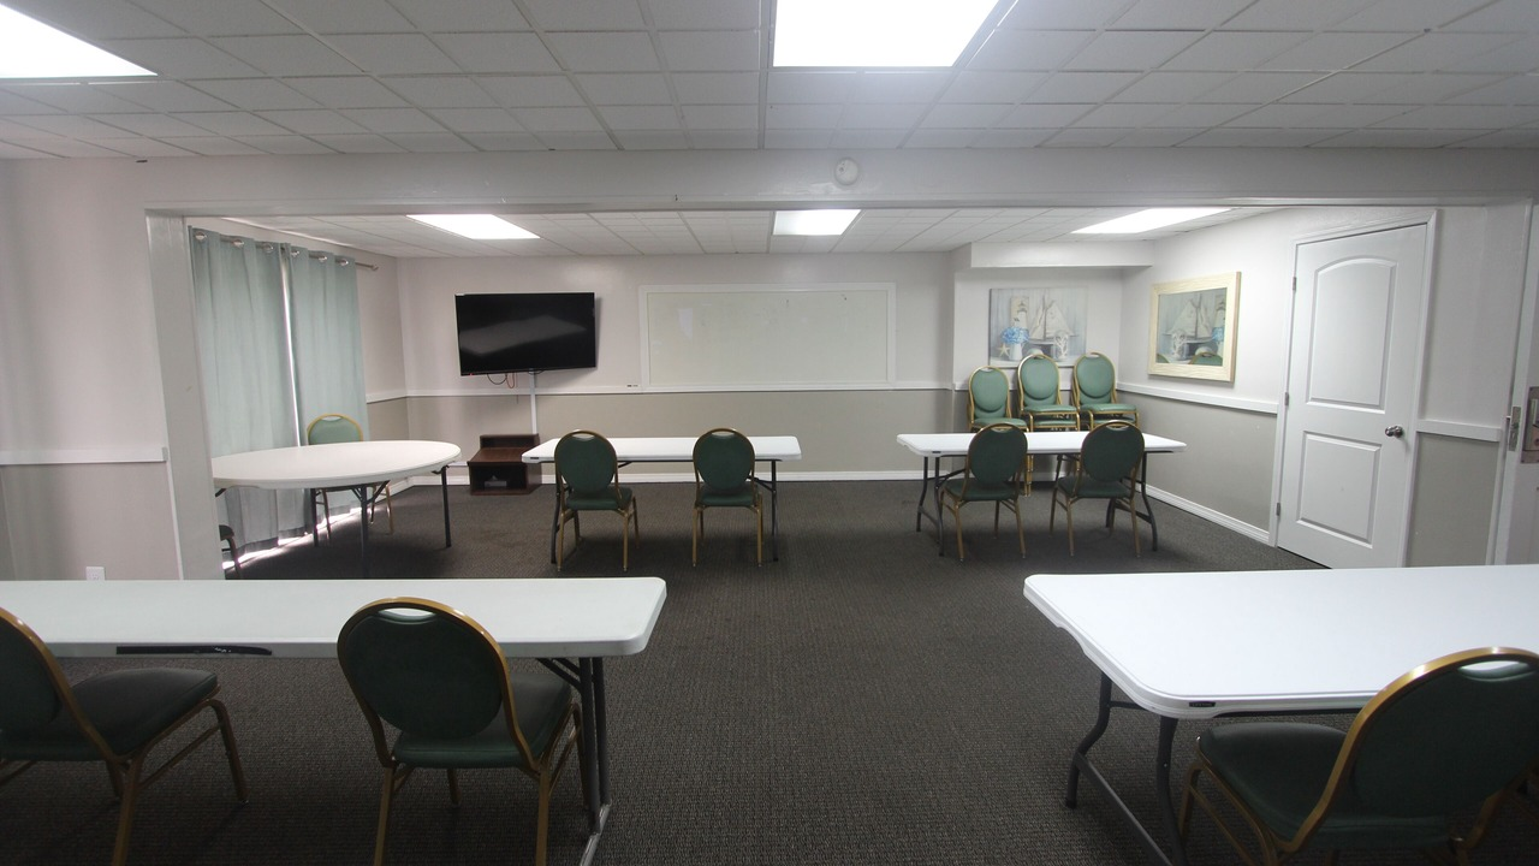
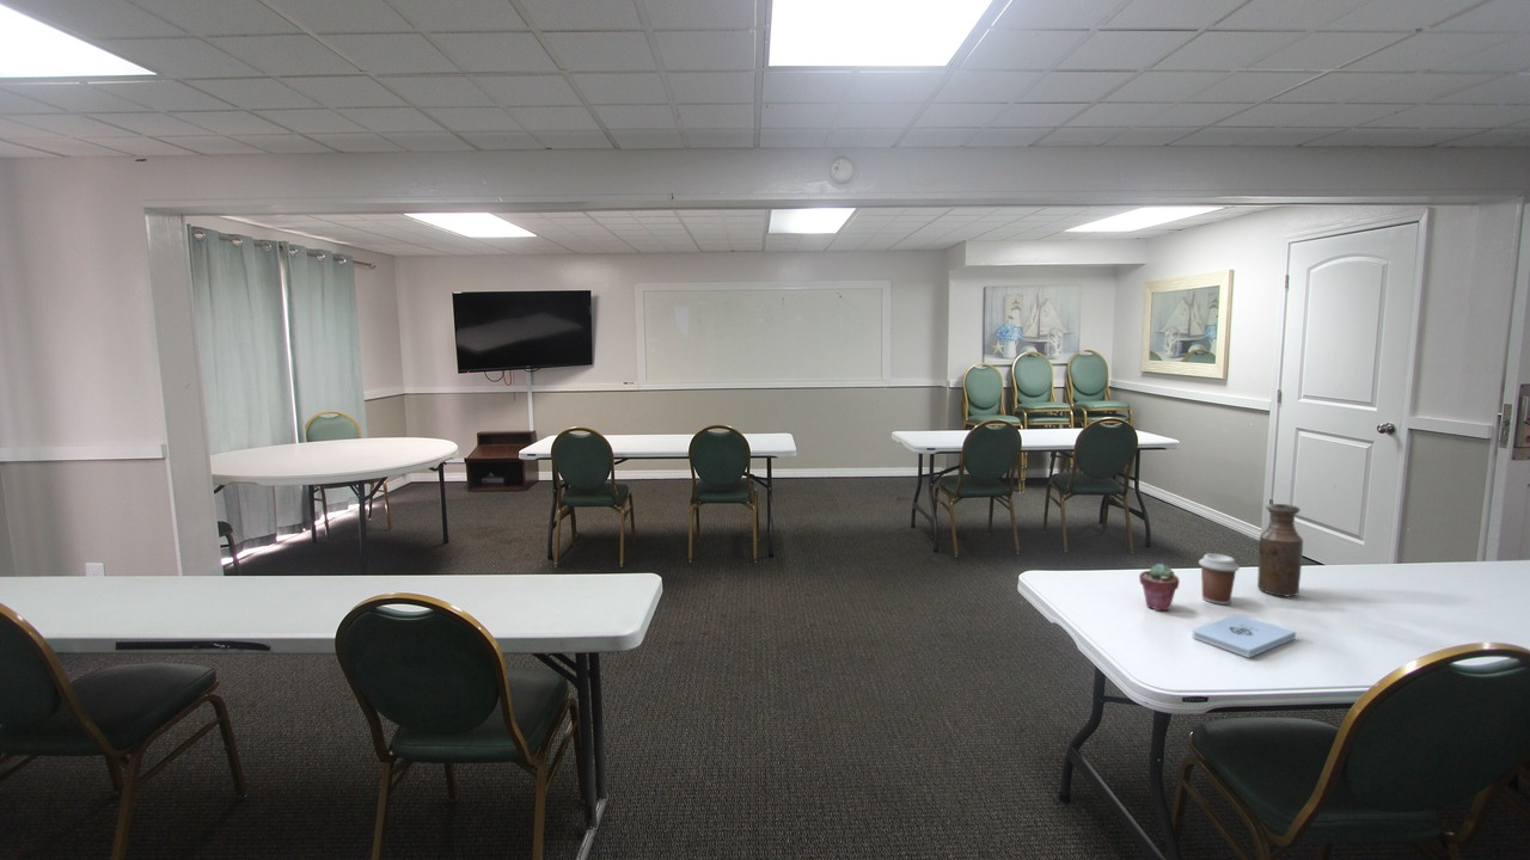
+ bottle [1256,503,1304,597]
+ coffee cup [1198,553,1241,606]
+ potted succulent [1138,563,1181,612]
+ notepad [1191,614,1298,659]
